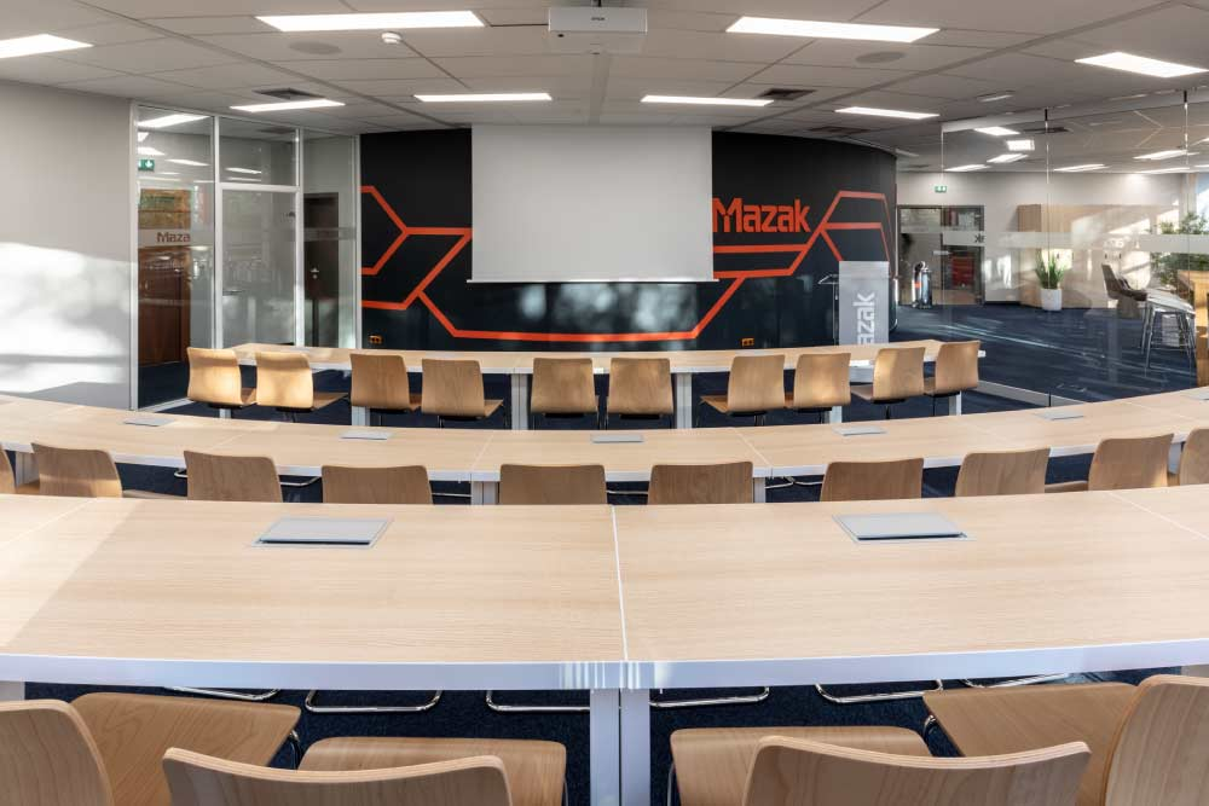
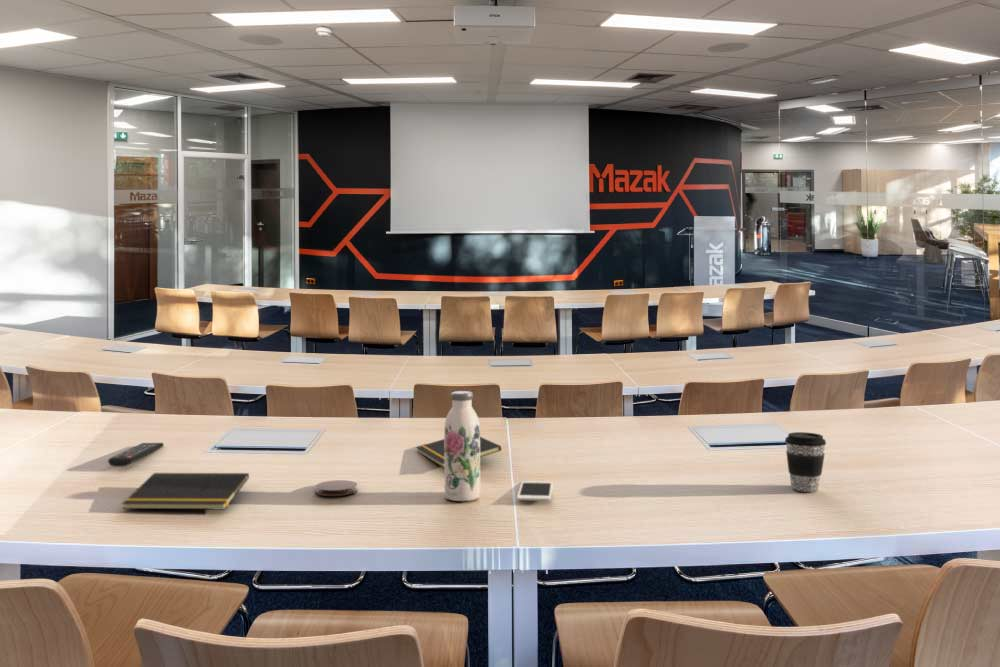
+ remote control [107,442,165,468]
+ coffee cup [784,431,827,493]
+ water bottle [443,390,481,502]
+ notepad [415,436,502,469]
+ coaster [314,479,358,497]
+ cell phone [516,480,554,502]
+ notepad [121,472,250,511]
